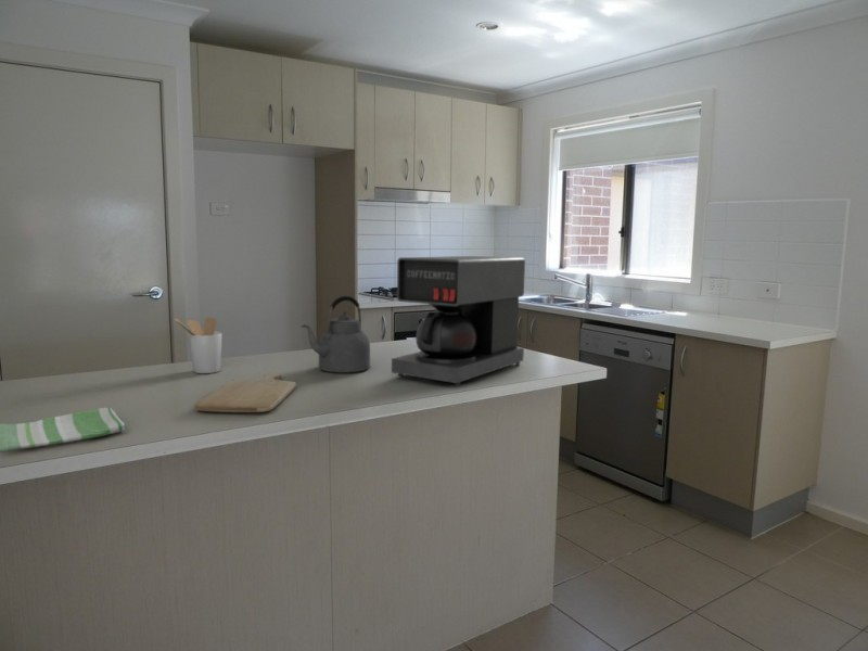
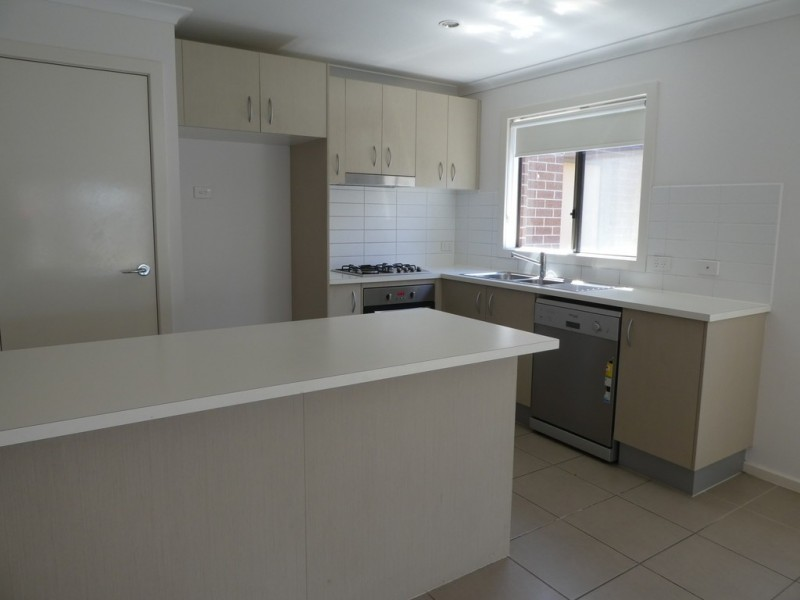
- chopping board [194,371,297,413]
- coffee maker [391,255,526,387]
- kettle [299,295,371,373]
- utensil holder [174,316,224,374]
- dish towel [0,407,126,454]
